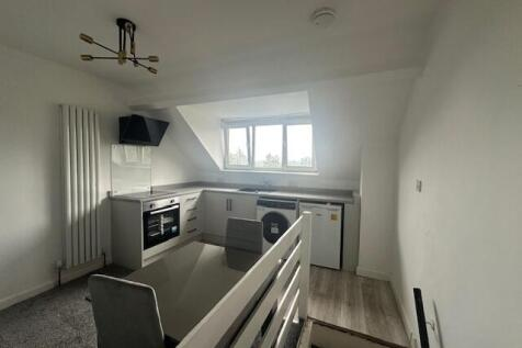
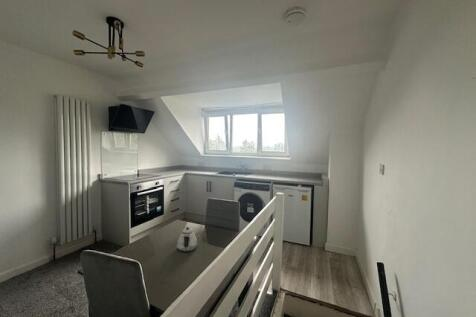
+ teapot [176,226,198,253]
